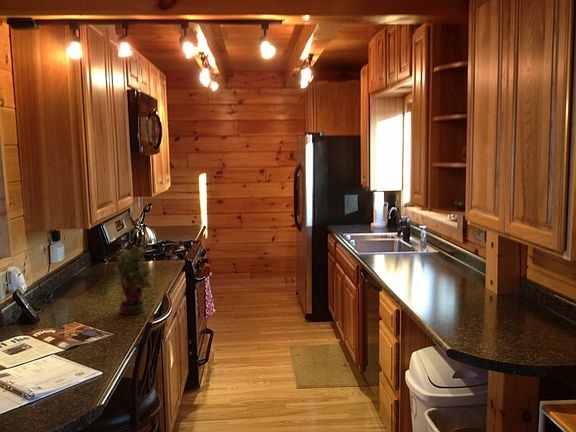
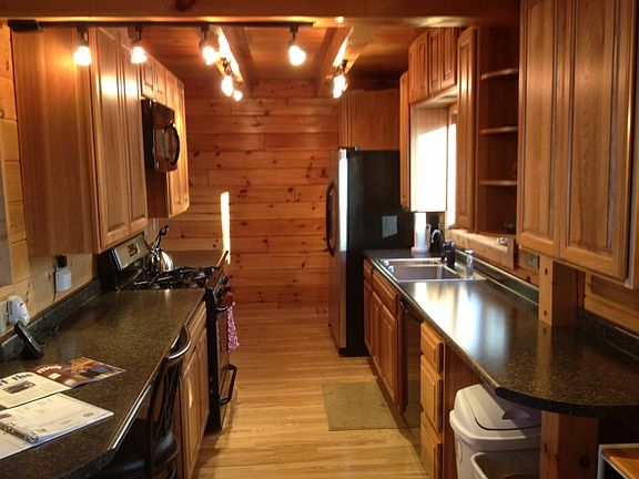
- potted plant [112,237,155,316]
